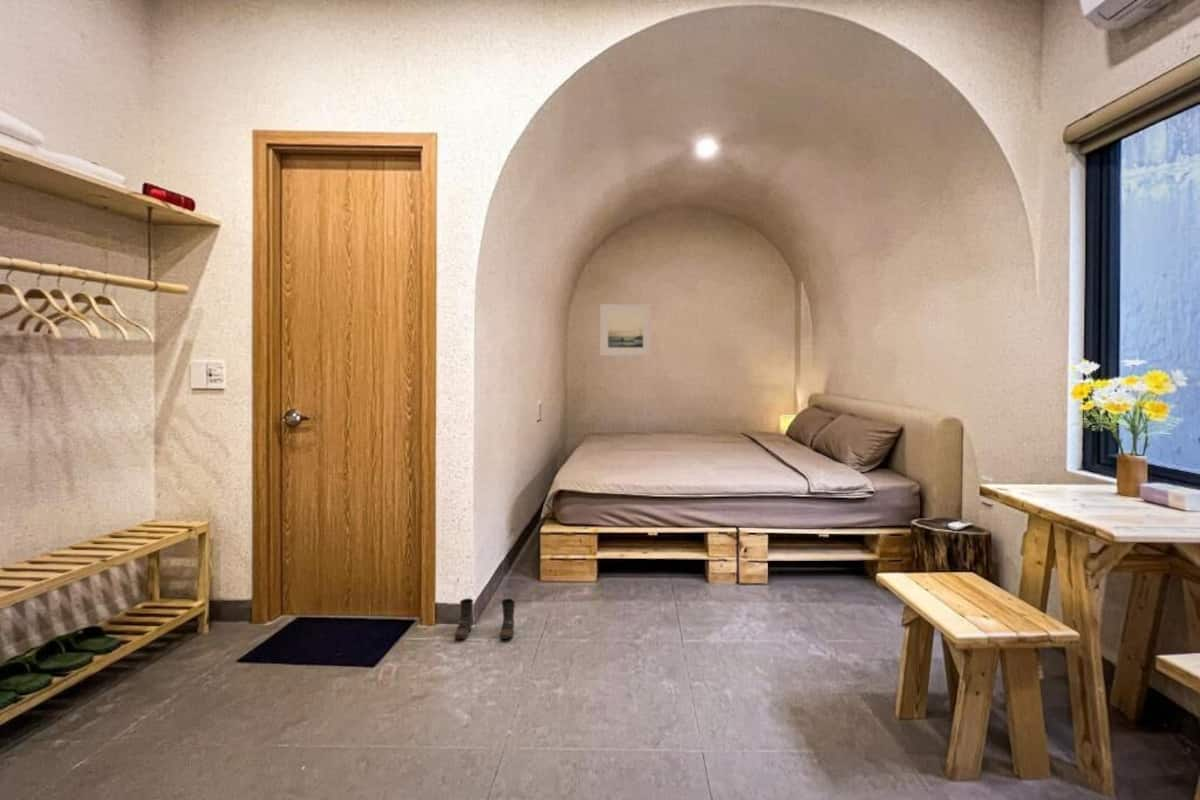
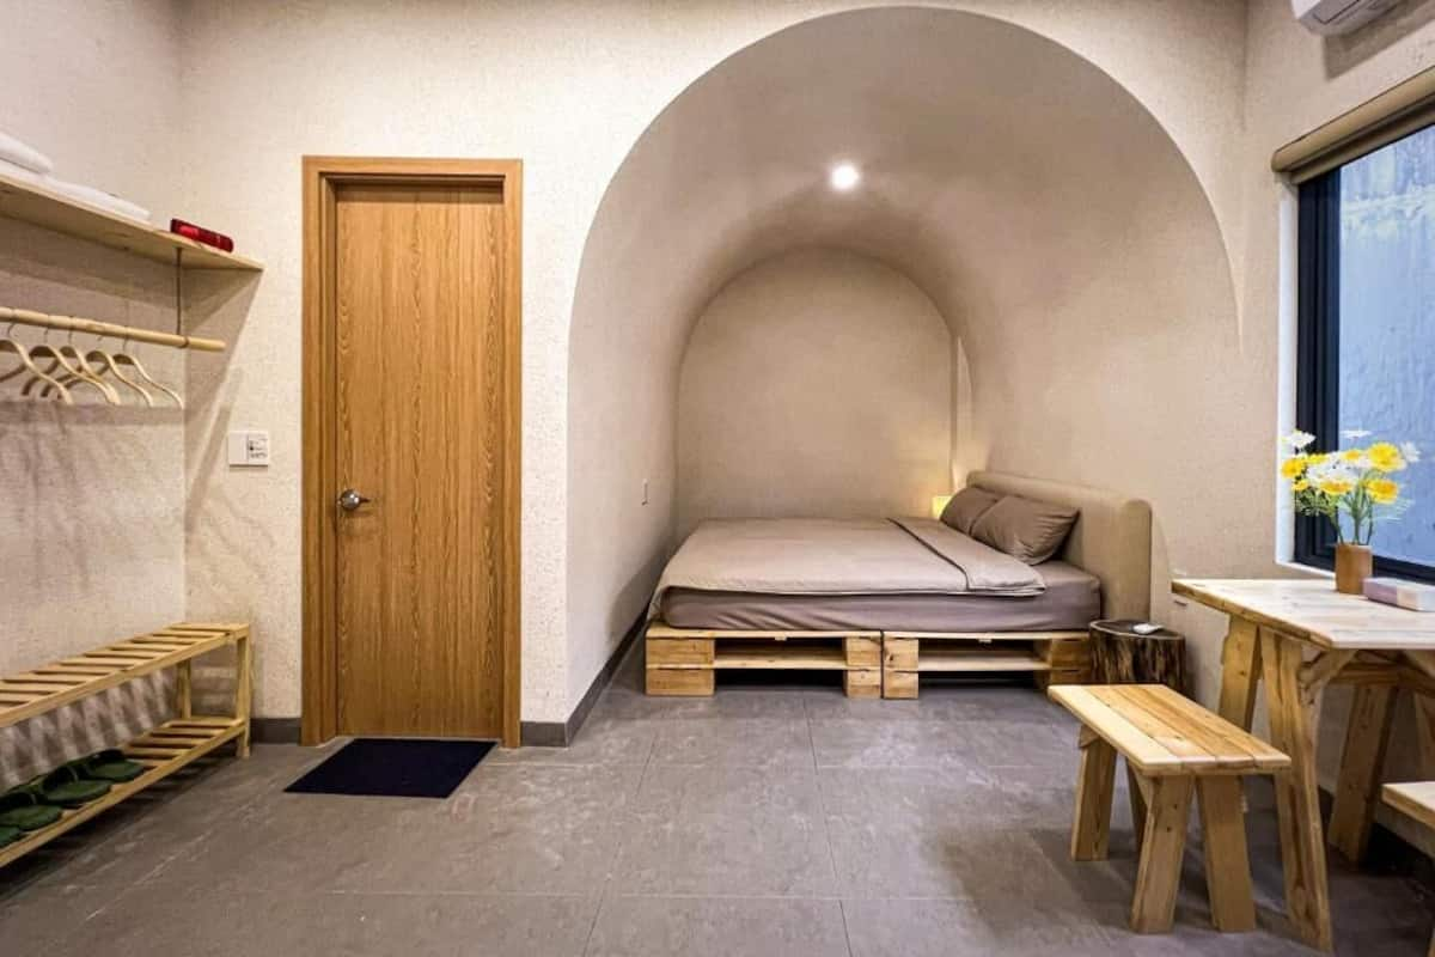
- boots [454,597,516,640]
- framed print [599,303,652,357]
